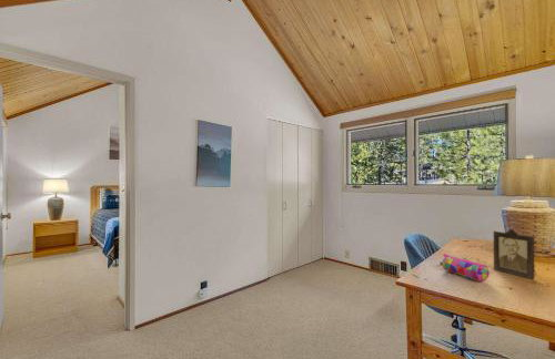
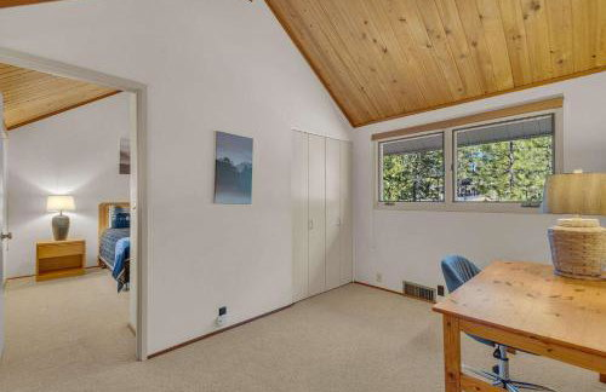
- photo frame [493,228,537,280]
- pencil case [438,253,491,283]
